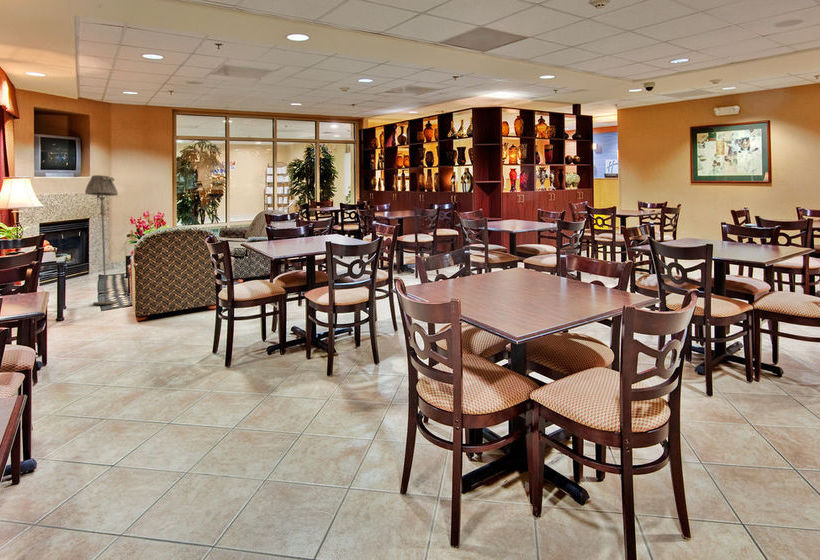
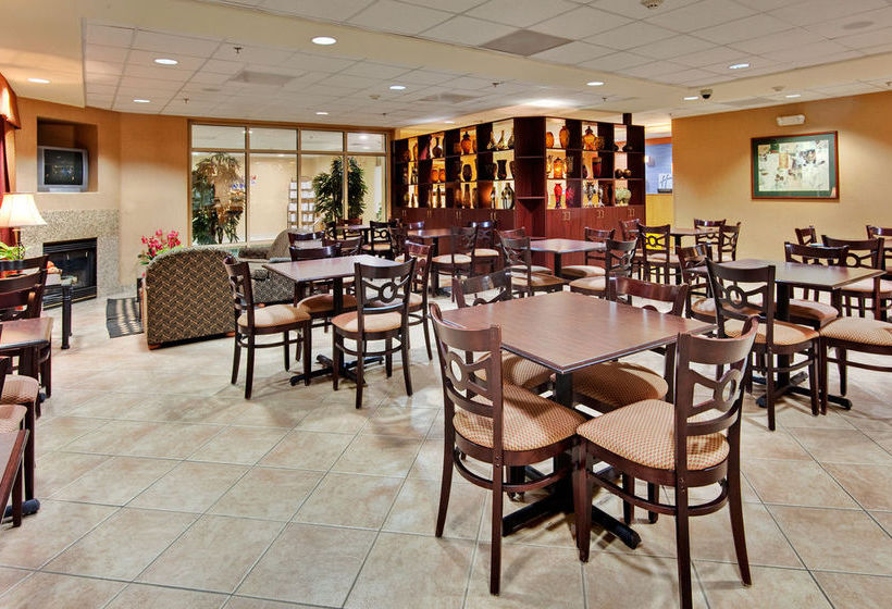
- floor lamp [84,174,119,305]
